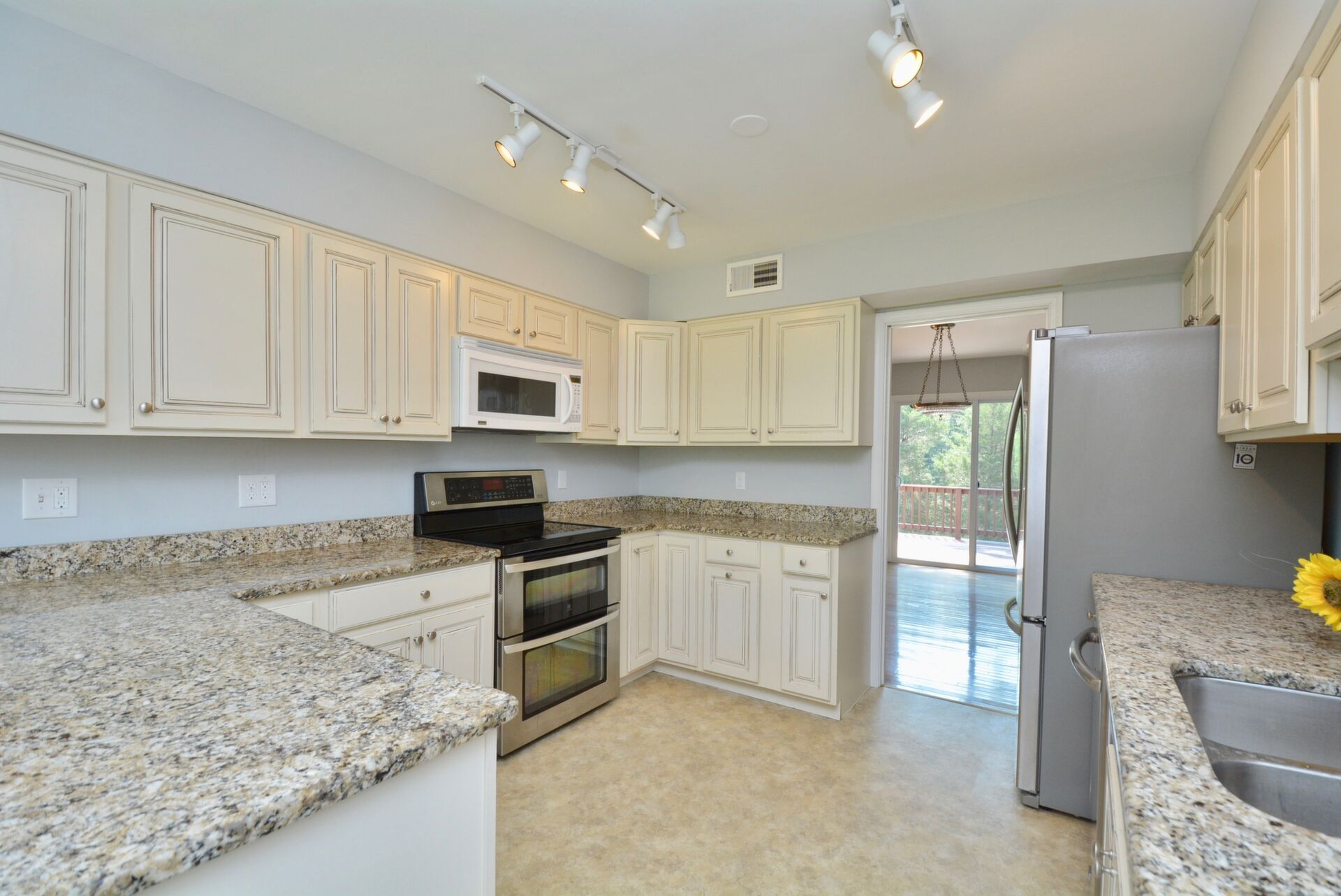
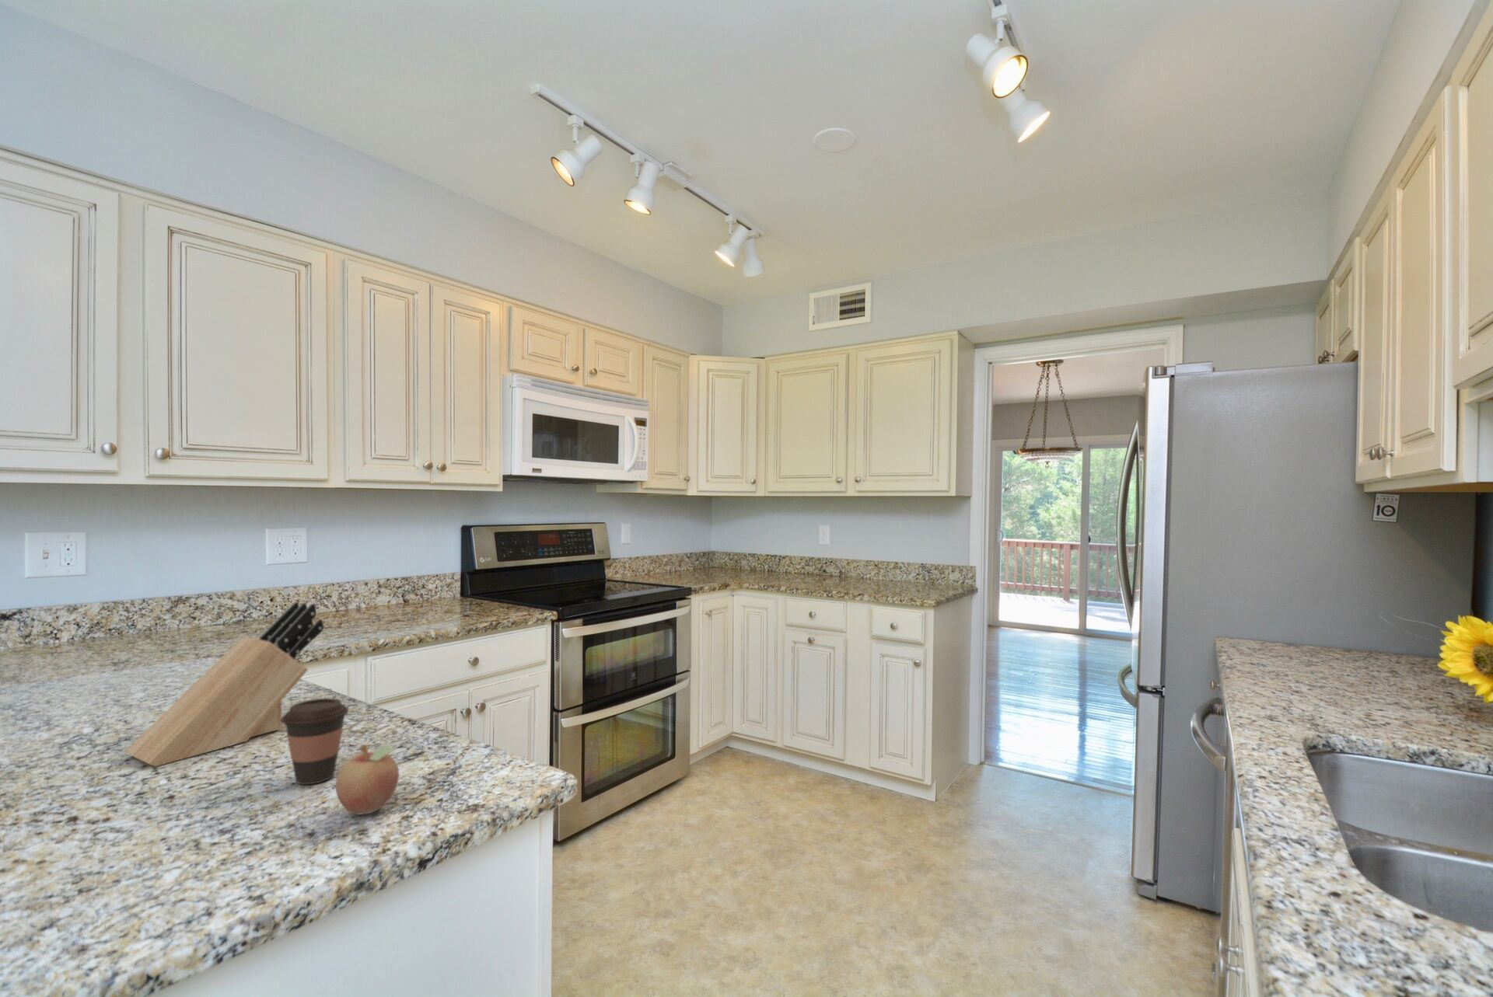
+ knife block [124,602,324,767]
+ coffee cup [281,698,350,786]
+ fruit [335,743,400,816]
